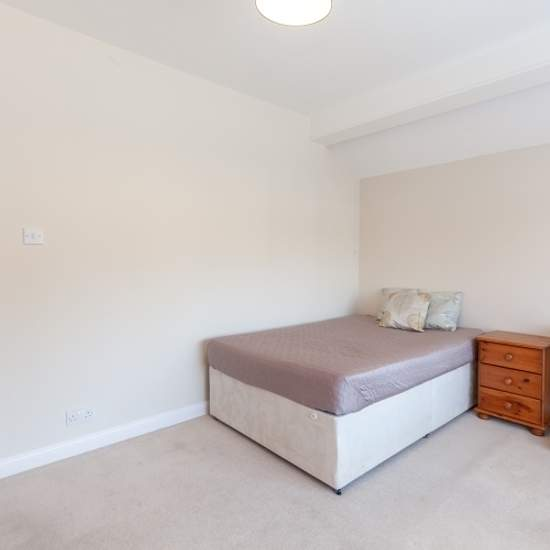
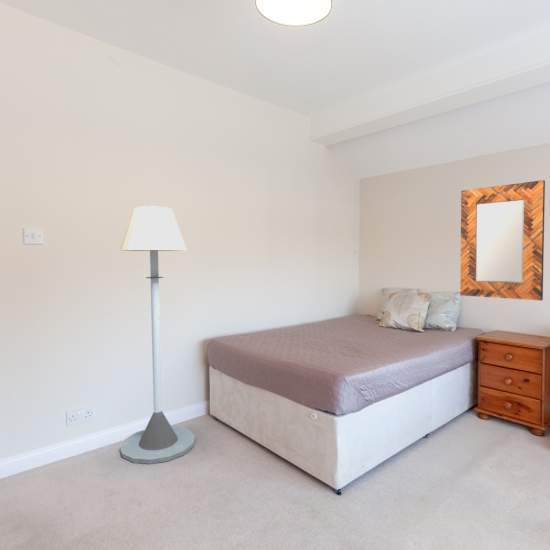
+ home mirror [459,179,546,302]
+ floor lamp [119,205,196,465]
